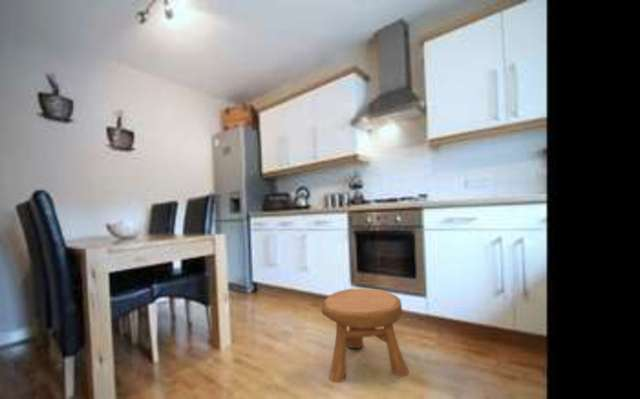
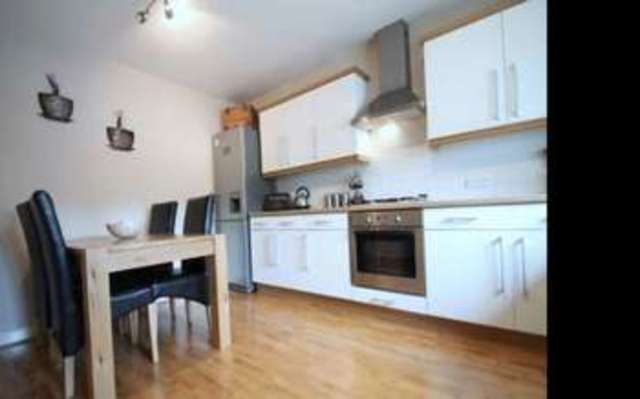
- stool [320,287,410,384]
